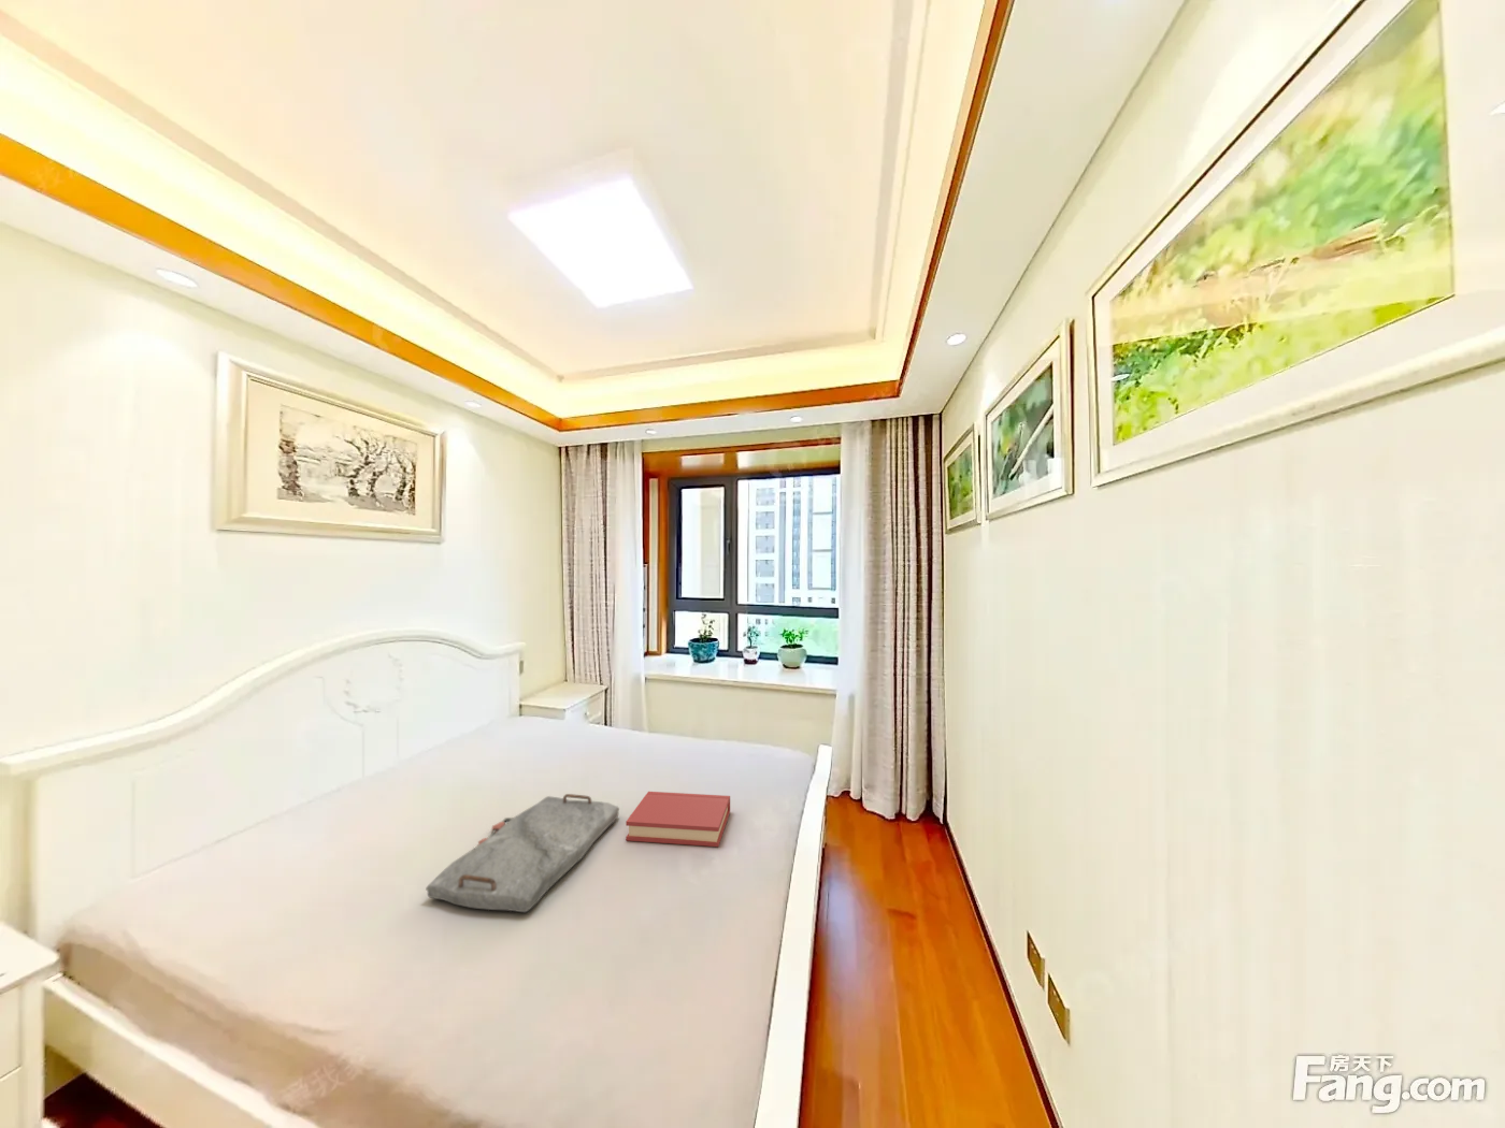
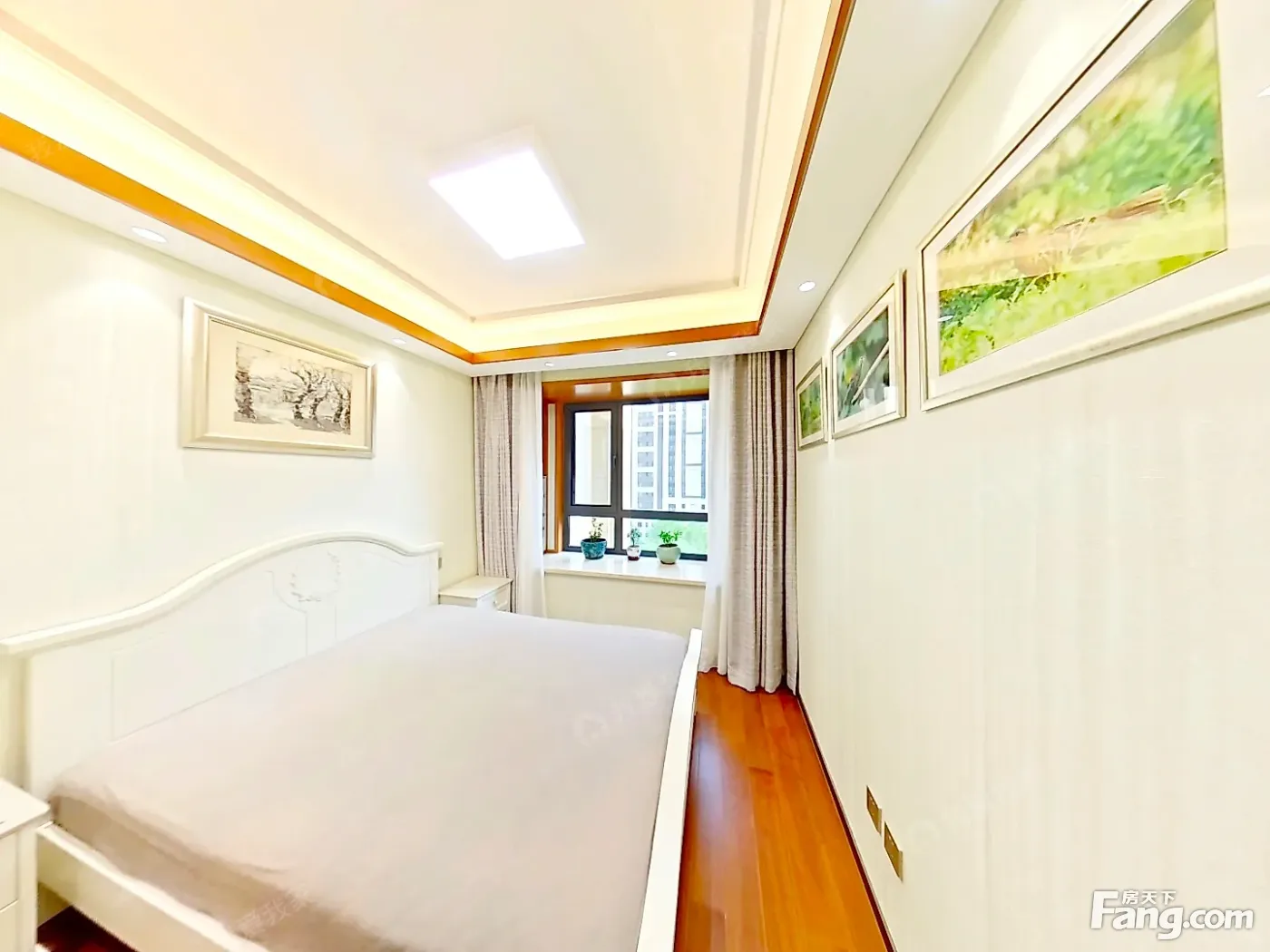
- serving tray [424,793,620,914]
- hardback book [625,790,731,847]
